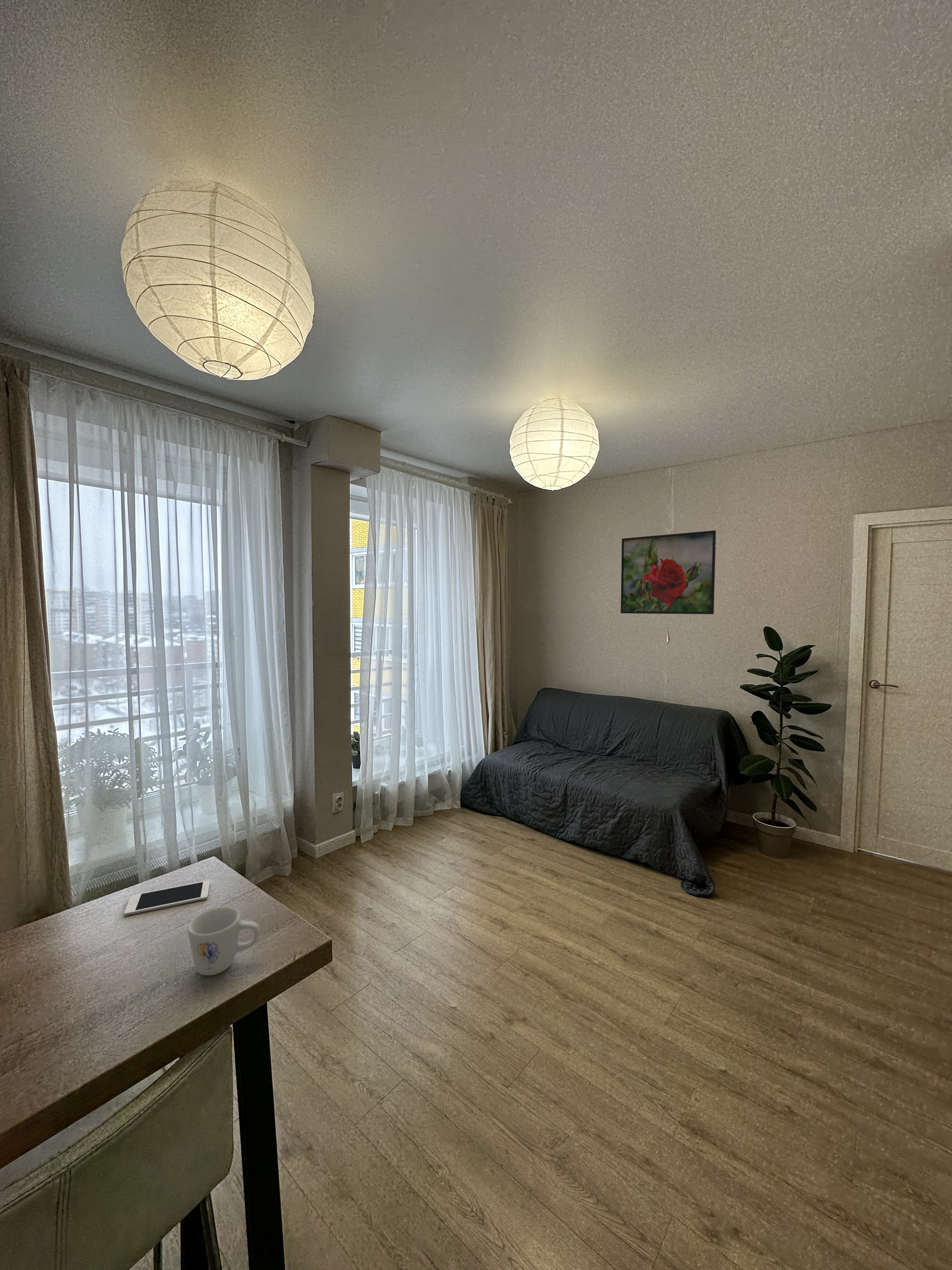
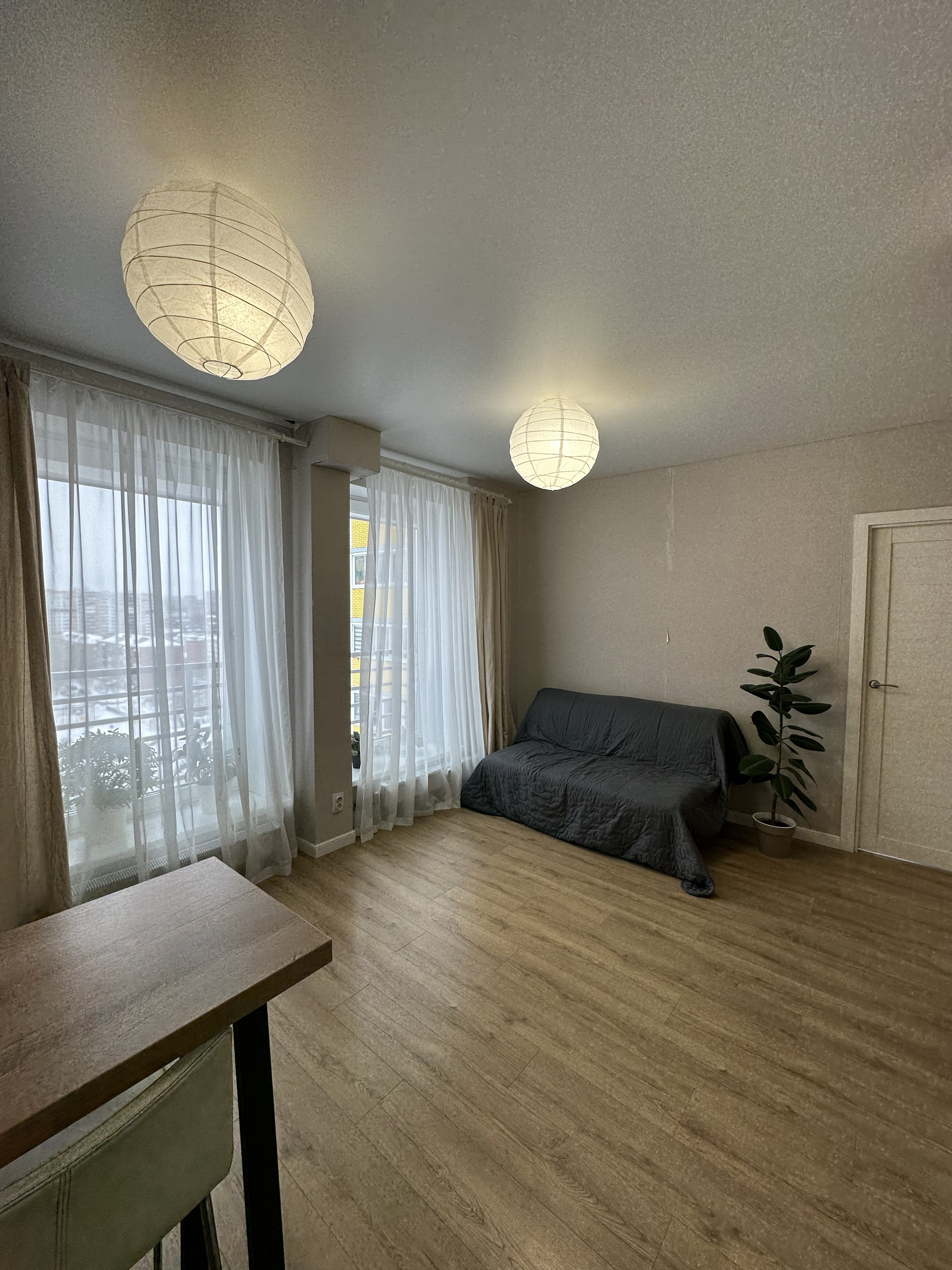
- cell phone [123,880,210,916]
- mug [187,906,260,976]
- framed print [620,530,716,615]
